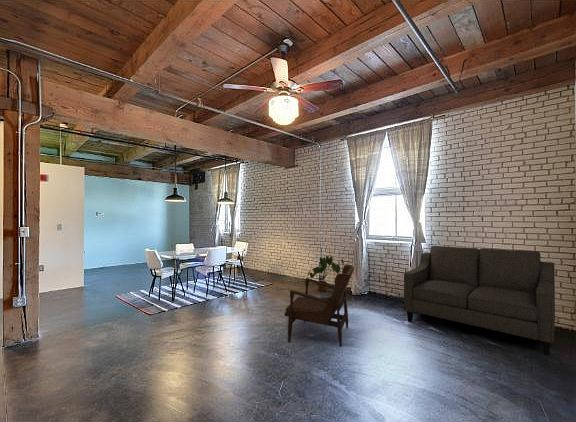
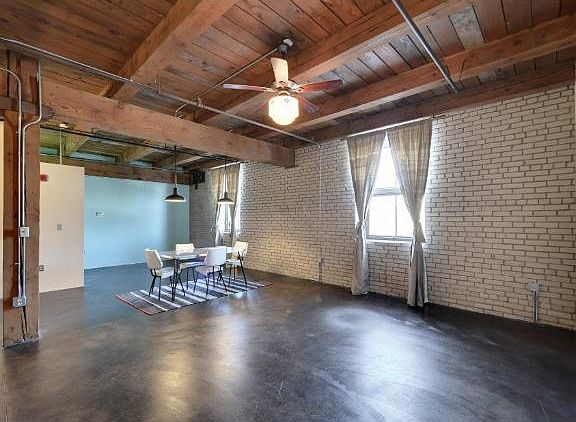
- sofa [403,245,556,356]
- armchair [283,264,355,348]
- house plant [306,255,345,292]
